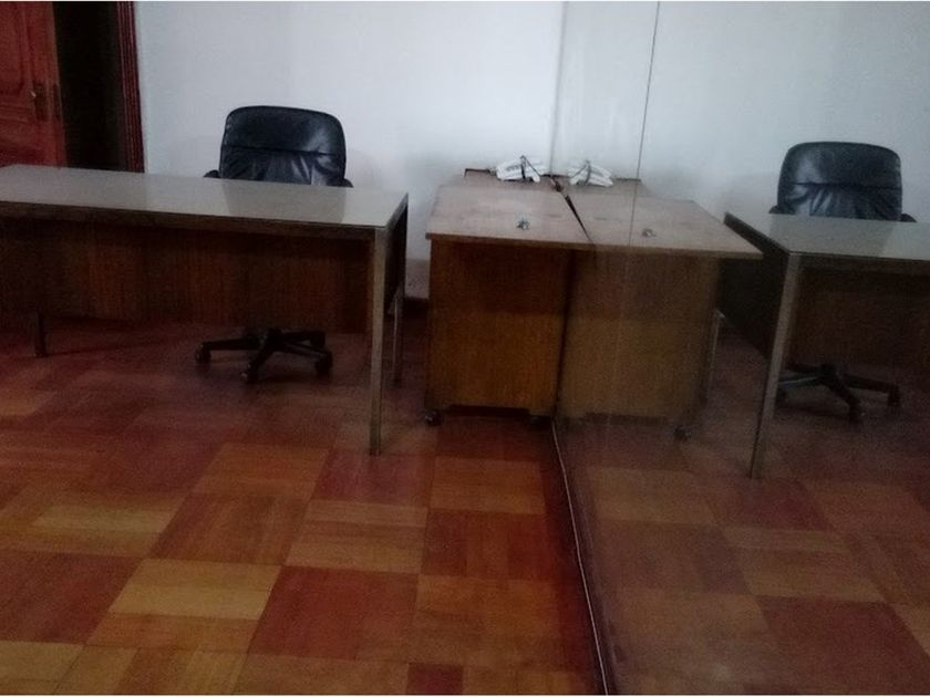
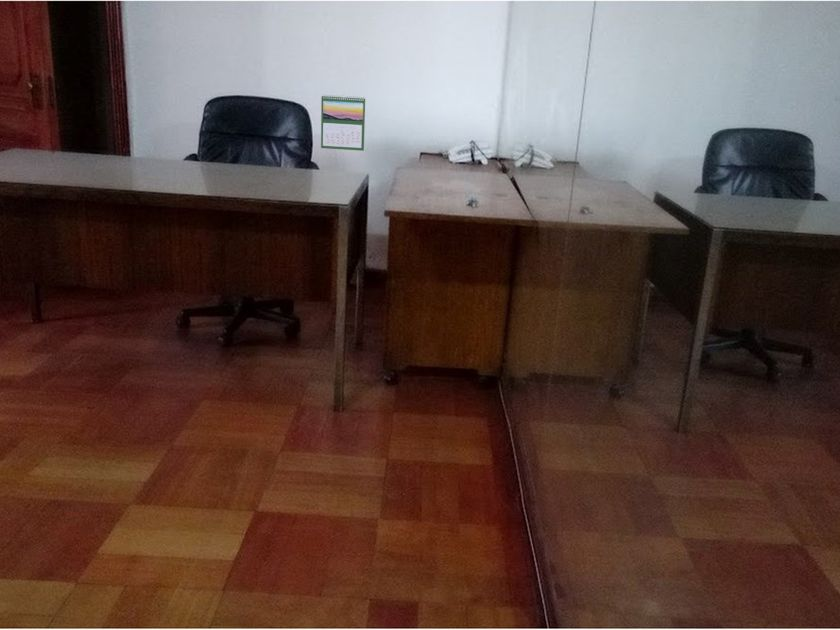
+ calendar [320,94,366,152]
